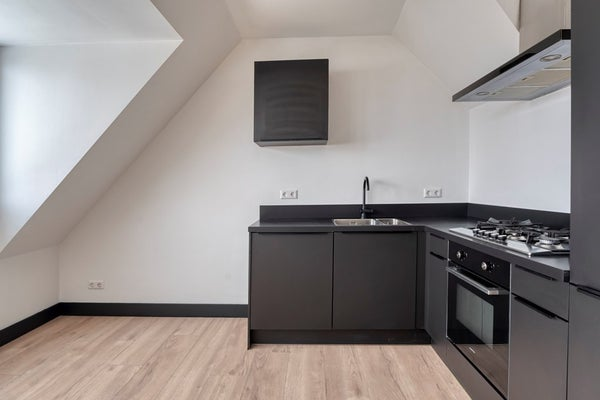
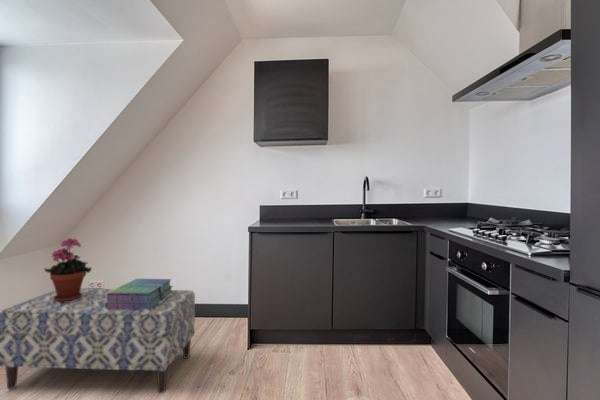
+ potted plant [43,237,93,302]
+ bench [0,287,196,394]
+ stack of books [104,278,174,309]
